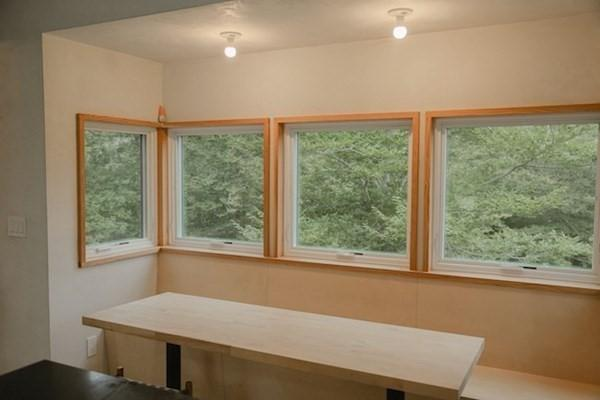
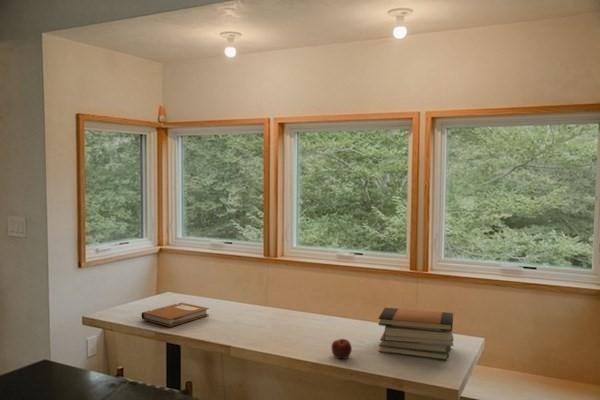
+ book stack [377,307,455,361]
+ apple [330,338,353,360]
+ notebook [140,302,210,327]
